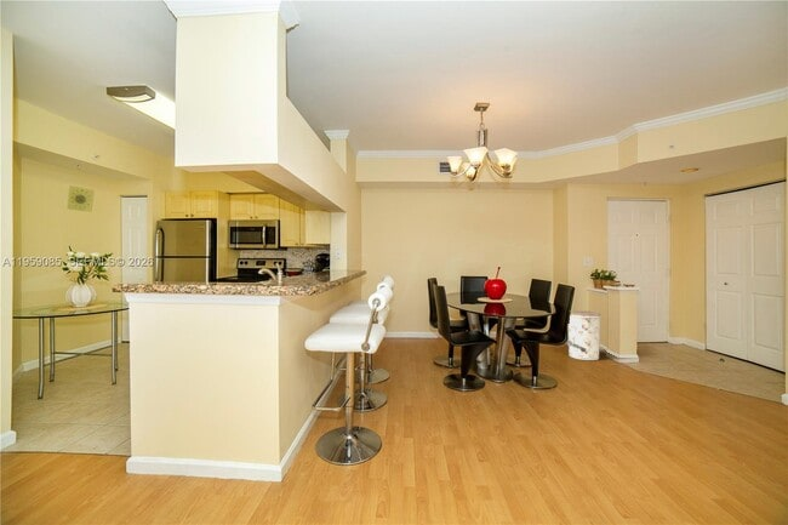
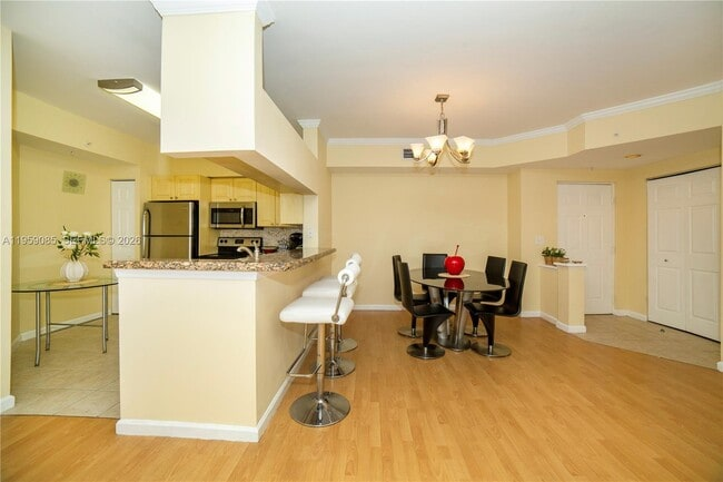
- trash can [567,309,603,361]
